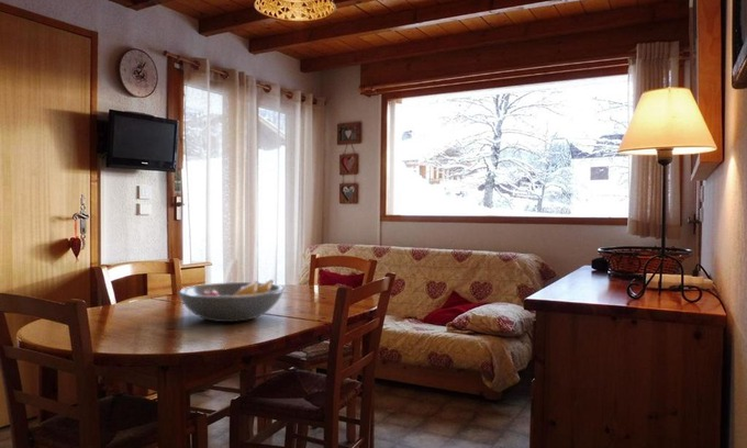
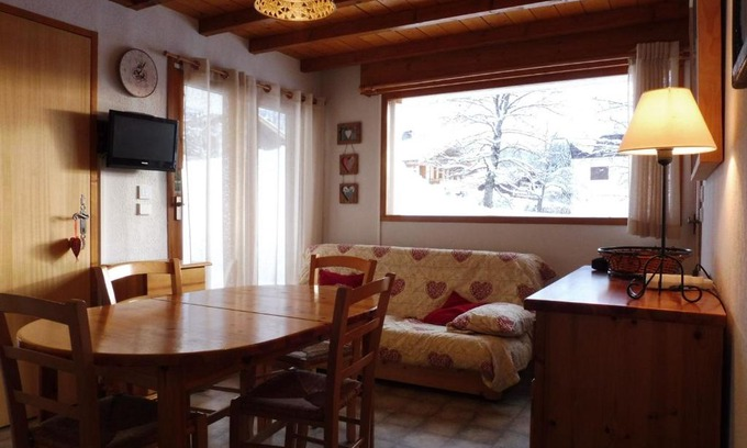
- fruit bowl [176,279,286,323]
